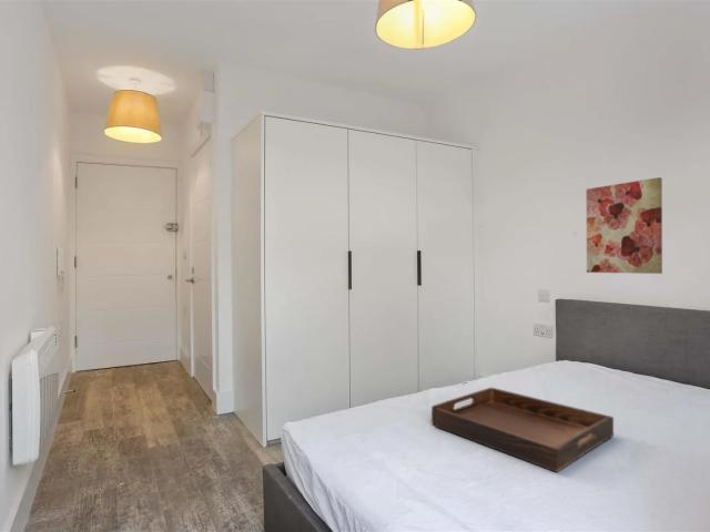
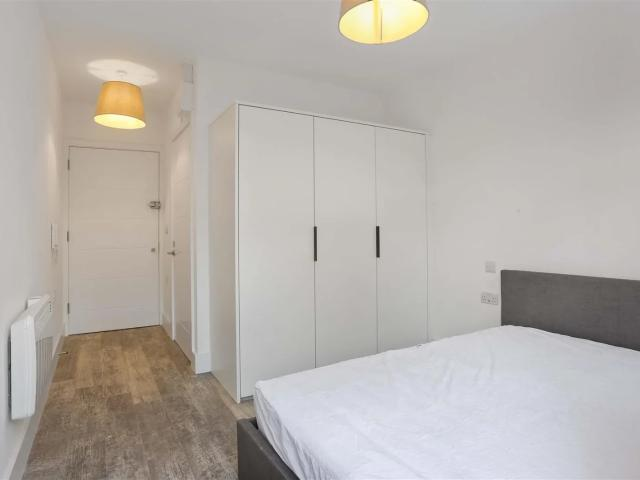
- wall art [586,176,663,275]
- serving tray [430,387,615,473]
